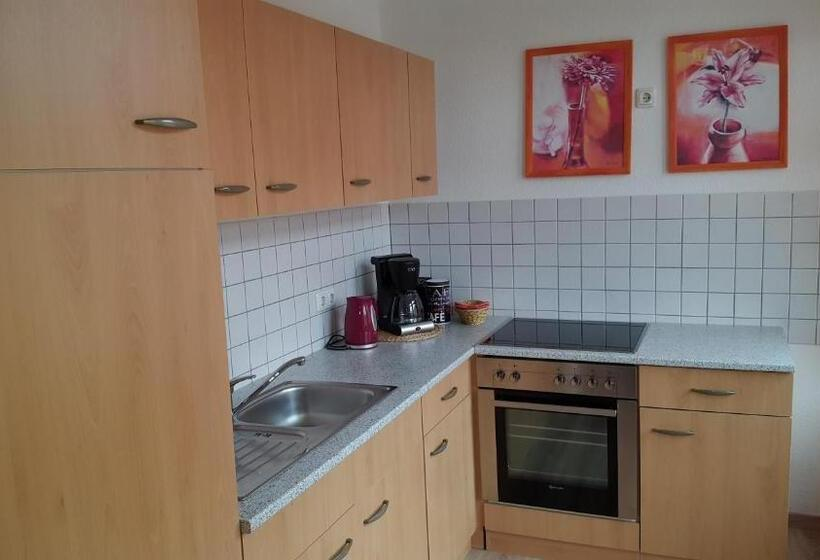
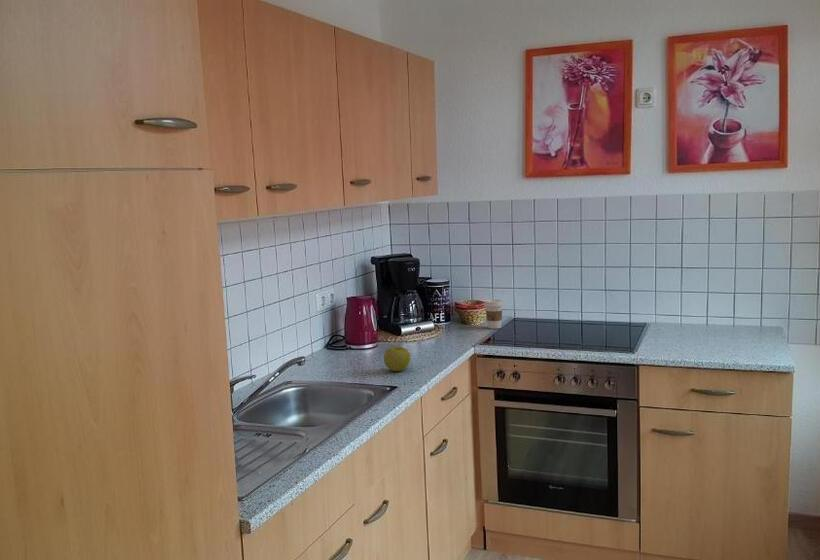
+ coffee cup [483,299,505,330]
+ apple [383,346,411,372]
